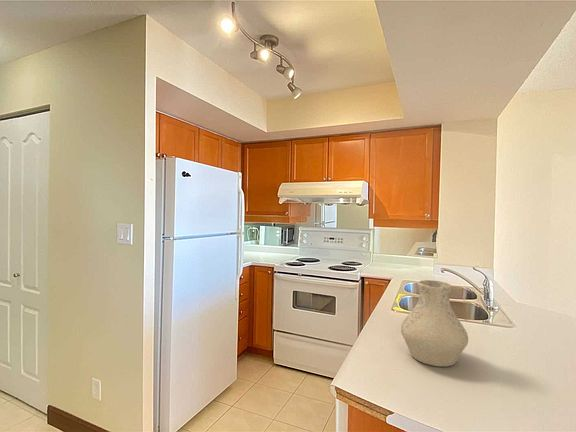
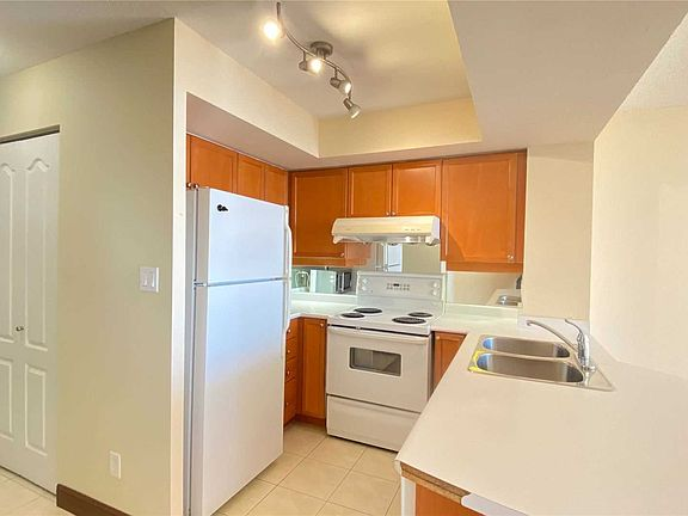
- vase [400,279,469,368]
